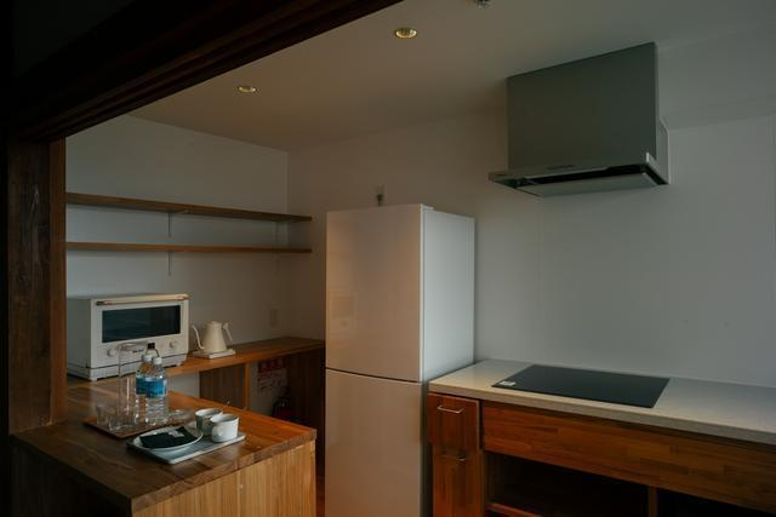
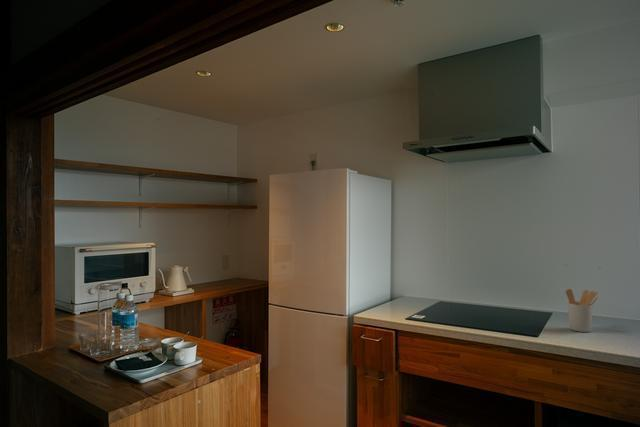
+ utensil holder [565,288,599,333]
